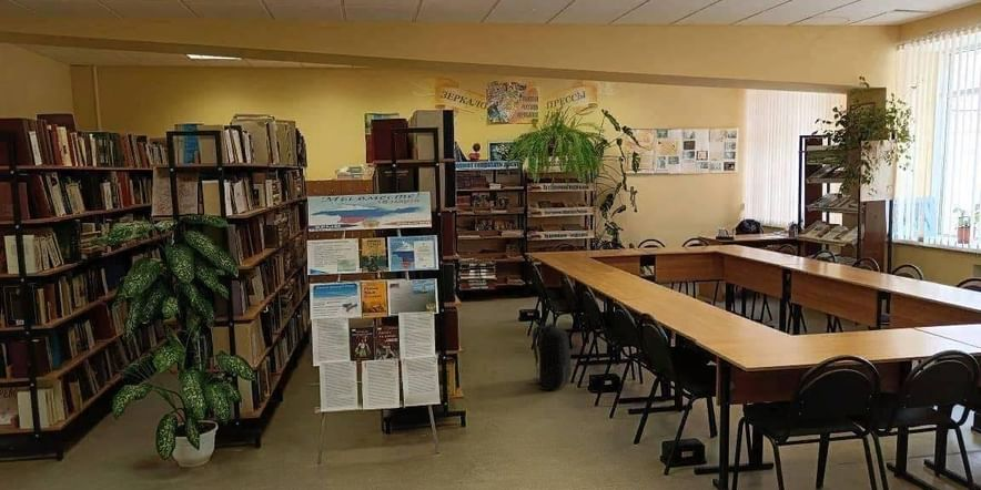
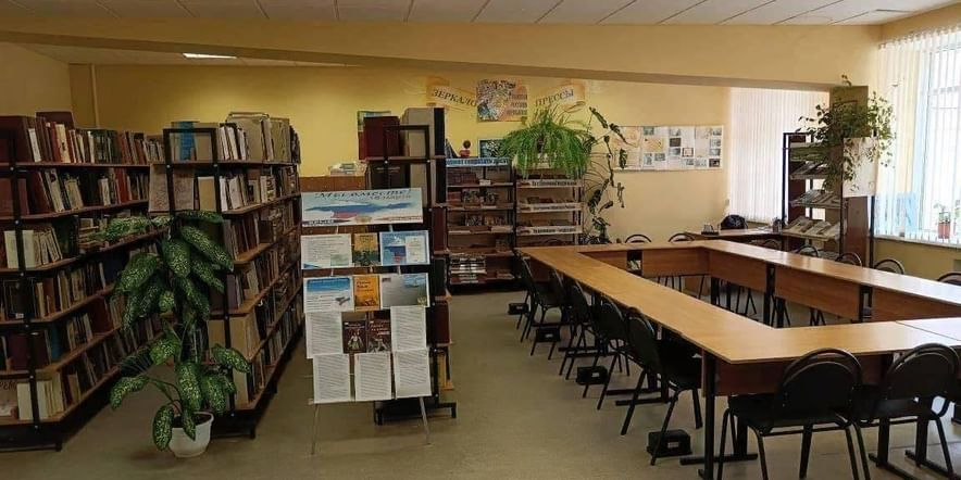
- backpack [526,323,573,391]
